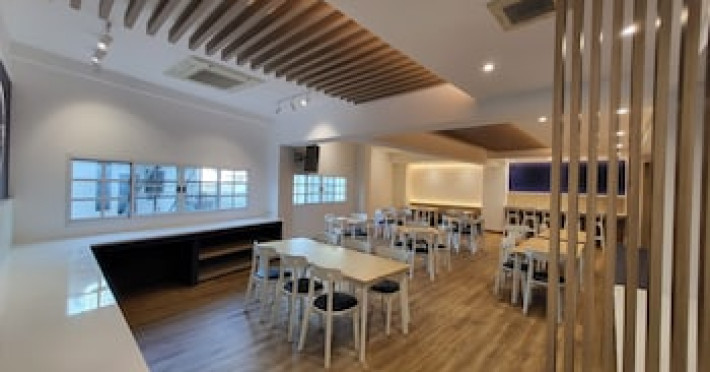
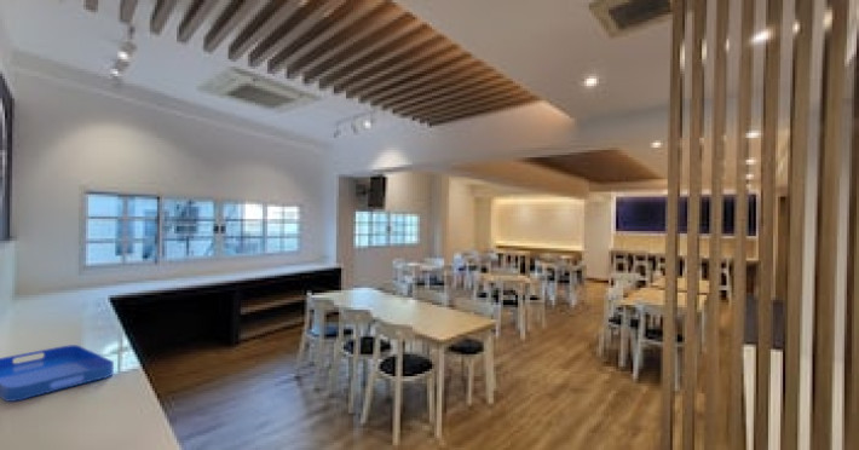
+ serving tray [0,344,115,403]
